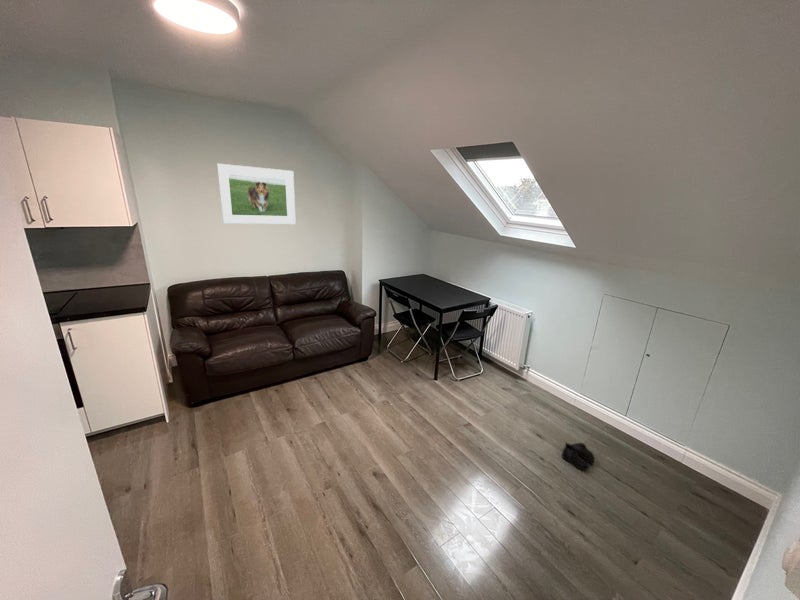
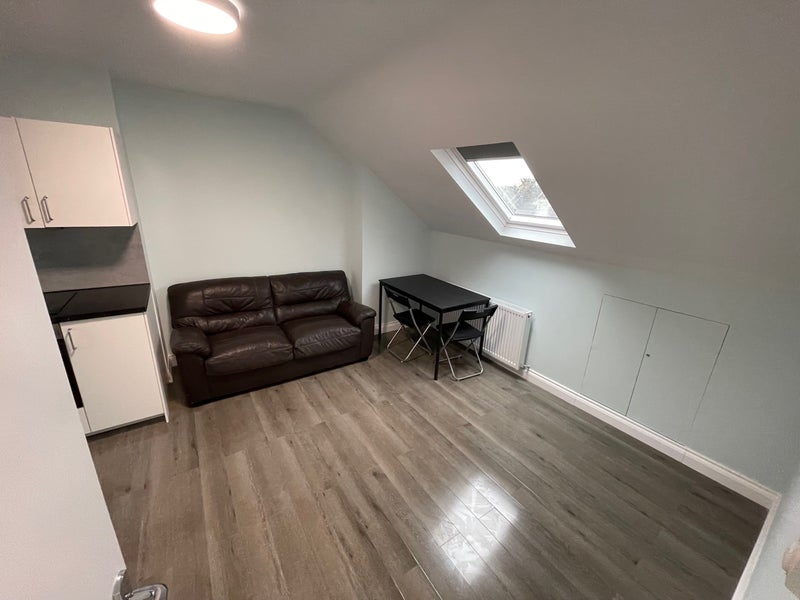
- boots [561,441,595,471]
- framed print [216,163,297,225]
